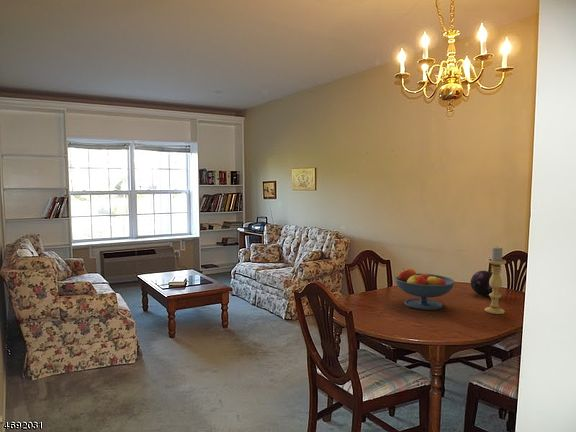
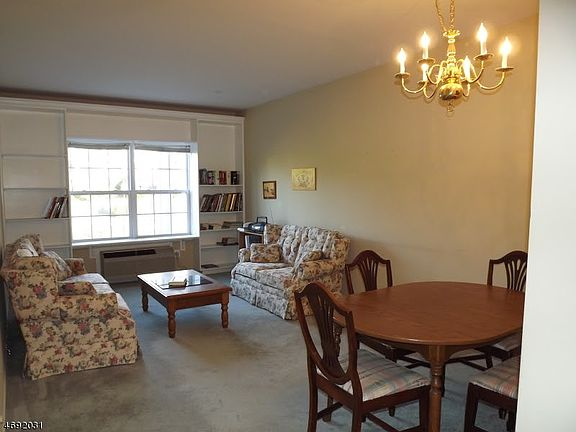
- fruit bowl [394,267,456,311]
- decorative orb [470,270,493,297]
- candle holder [484,245,507,315]
